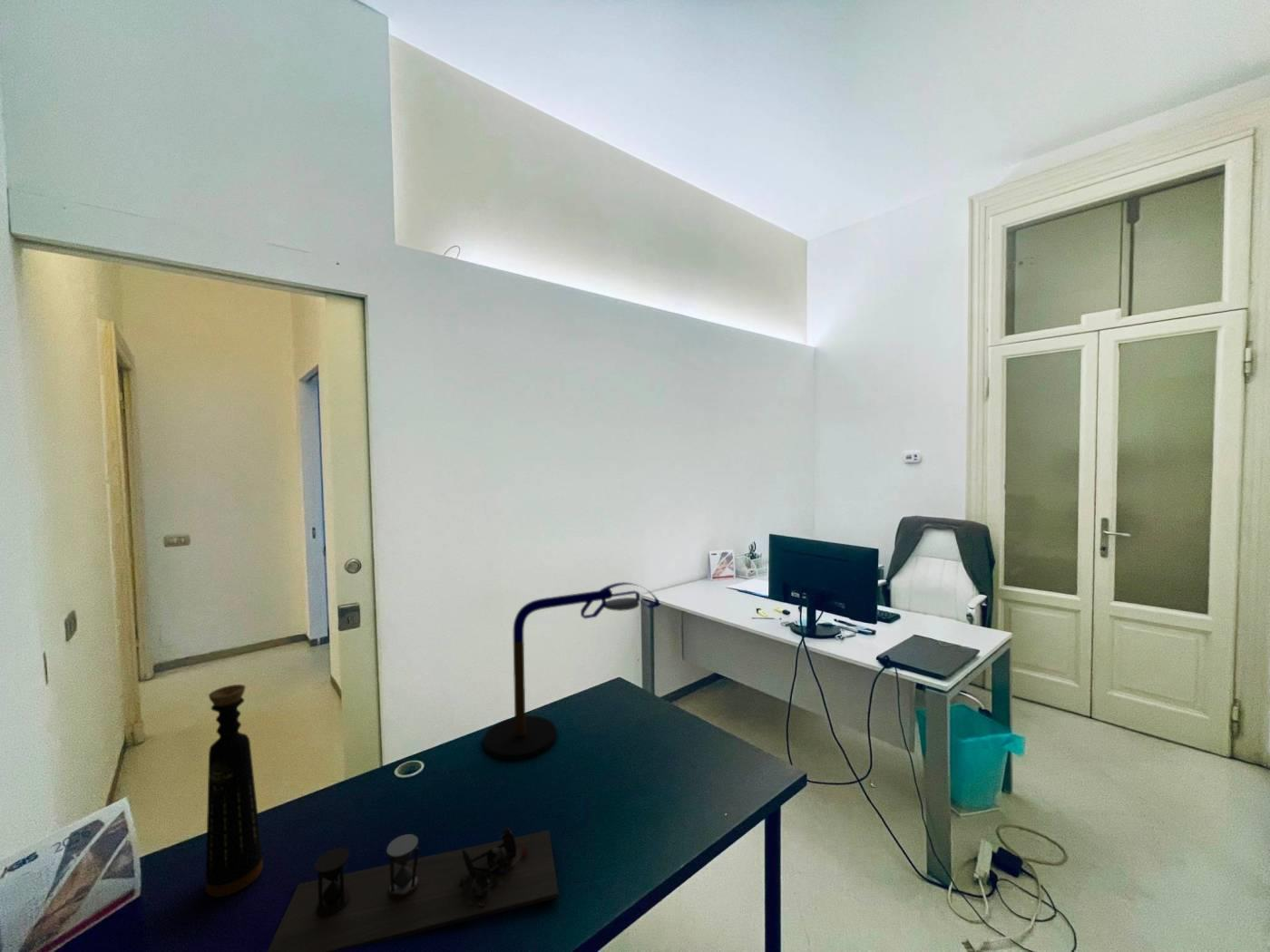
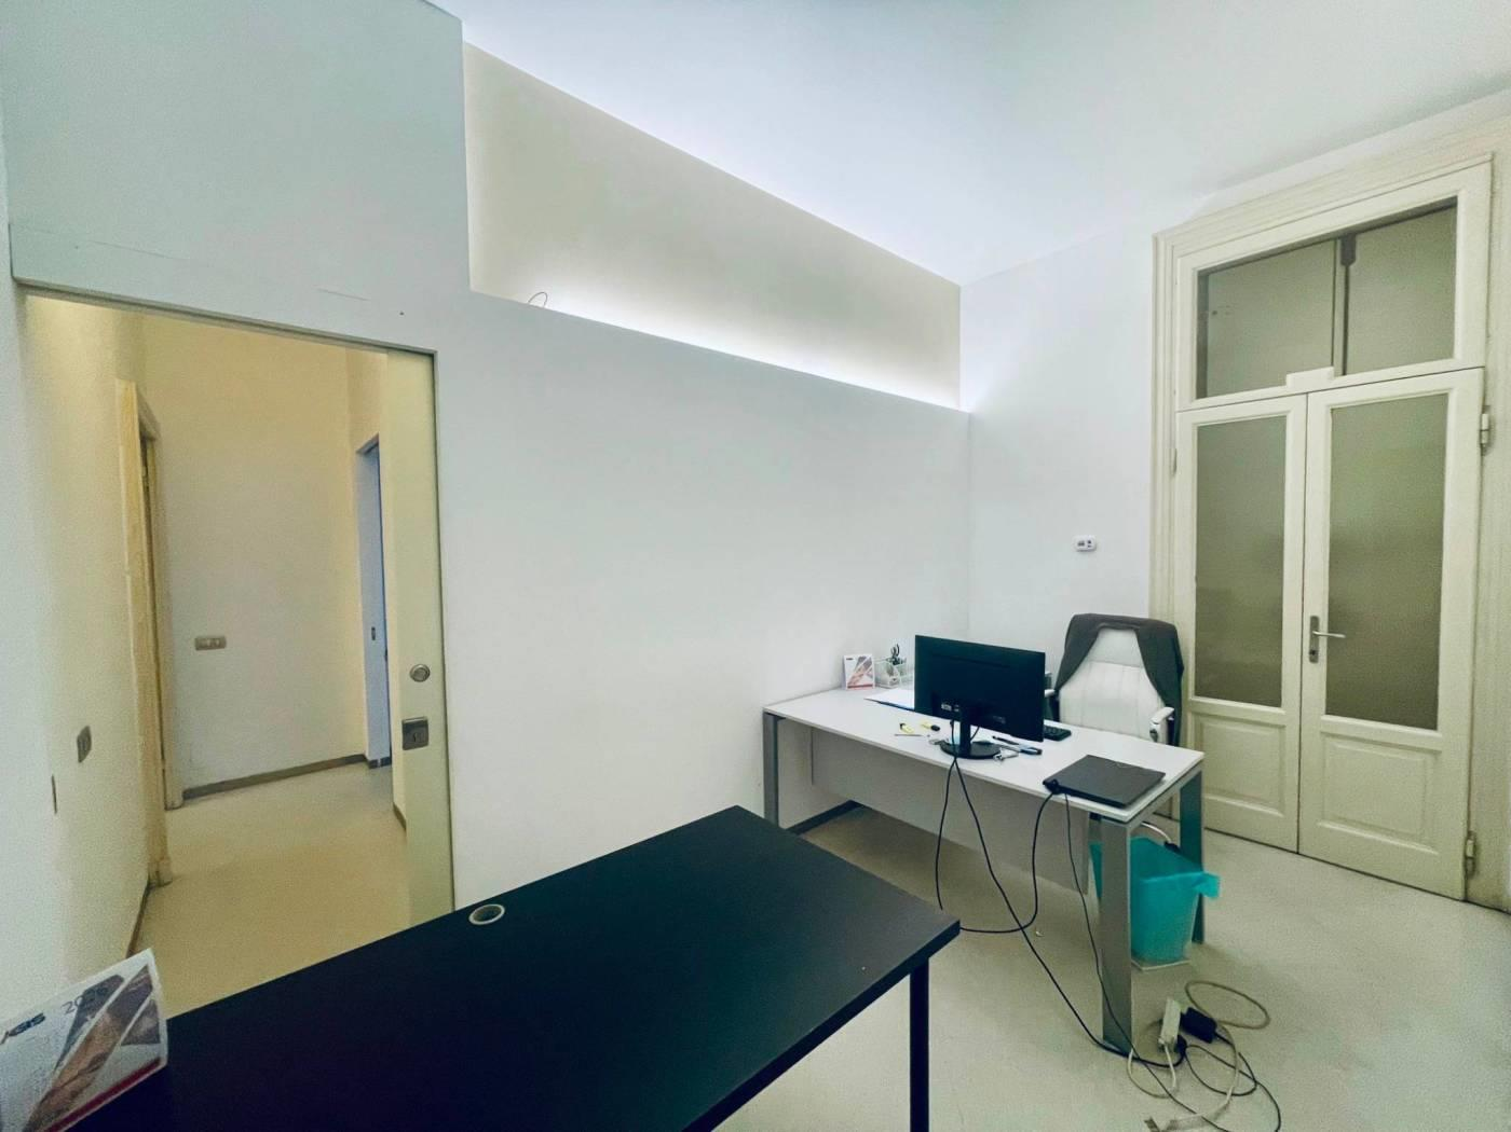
- desk lamp [483,581,660,761]
- bottle [205,684,264,899]
- hourglass set [267,827,560,952]
